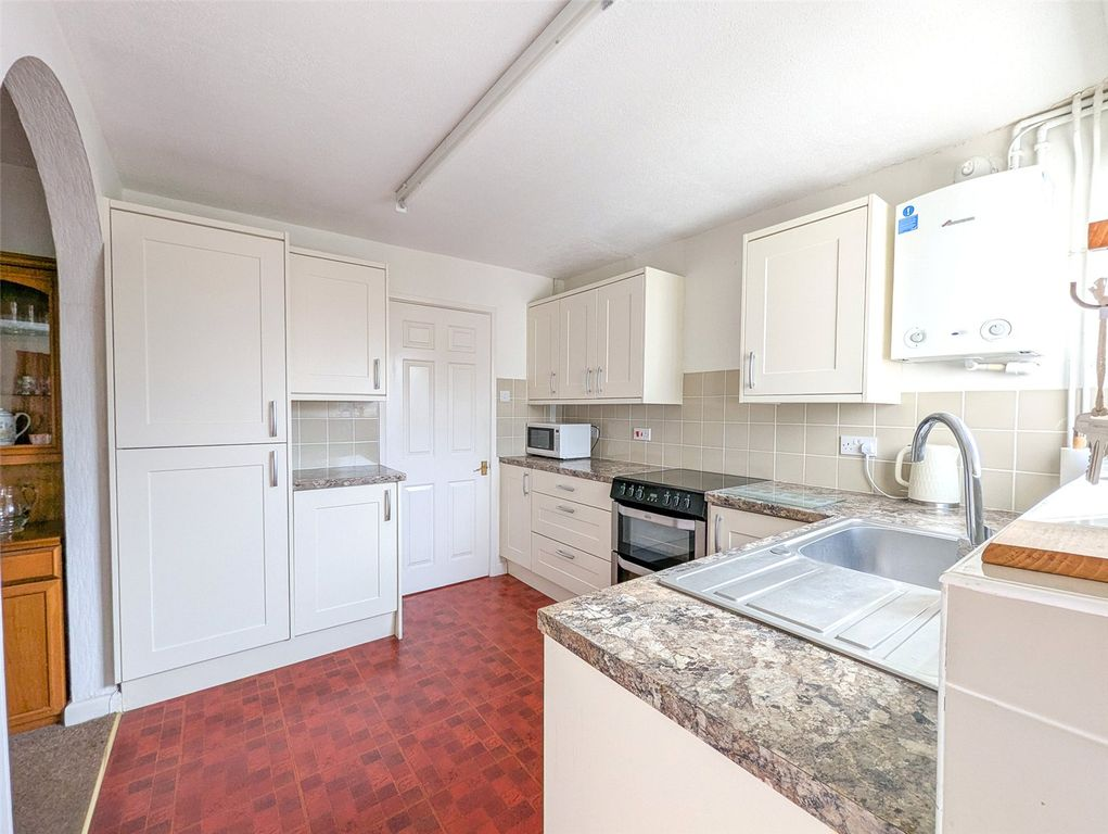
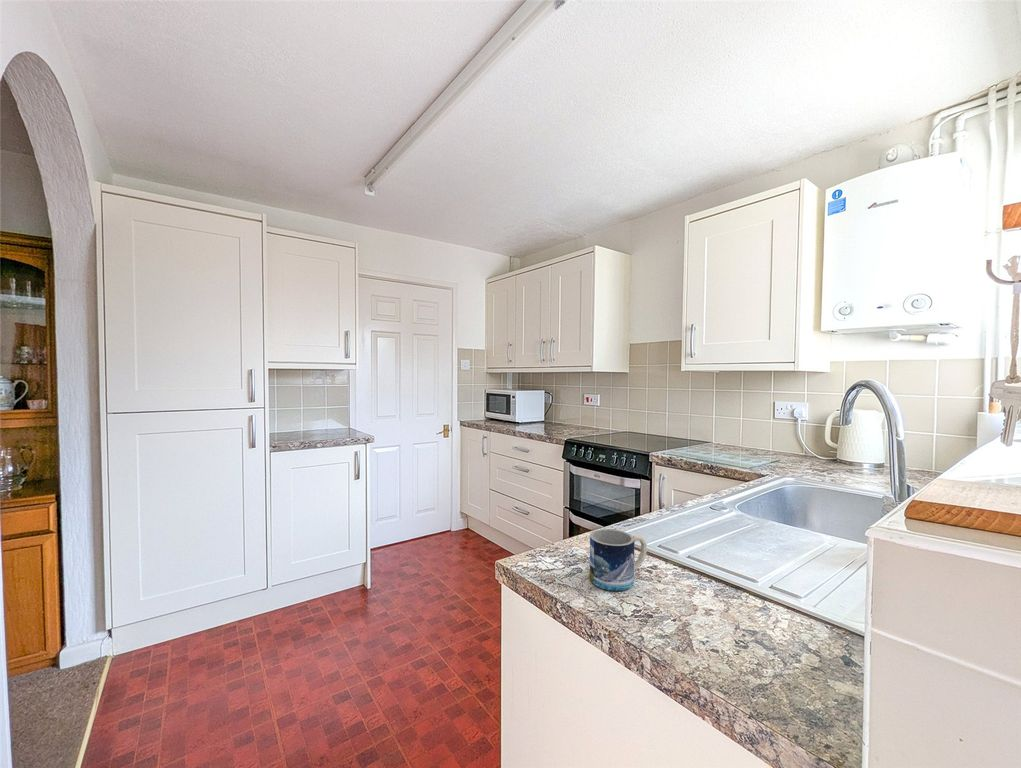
+ mug [589,528,648,592]
